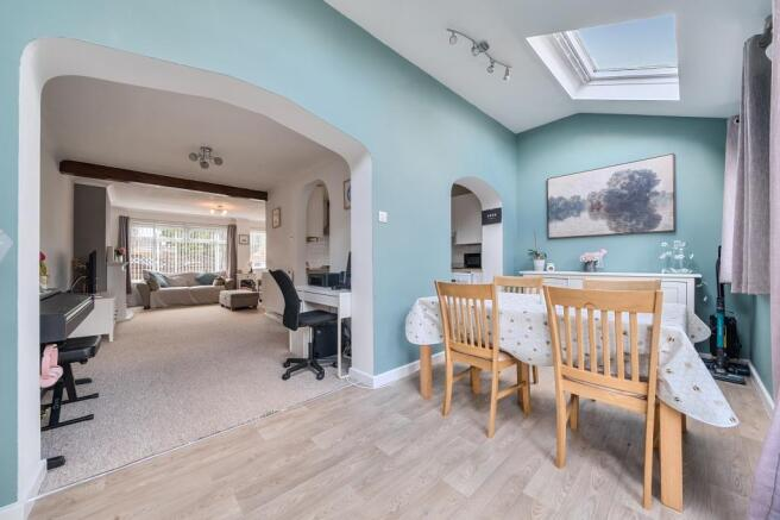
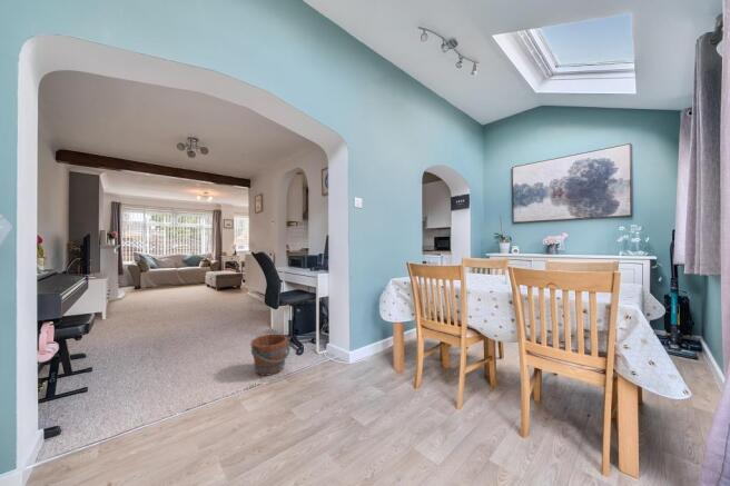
+ bucket [250,334,292,377]
